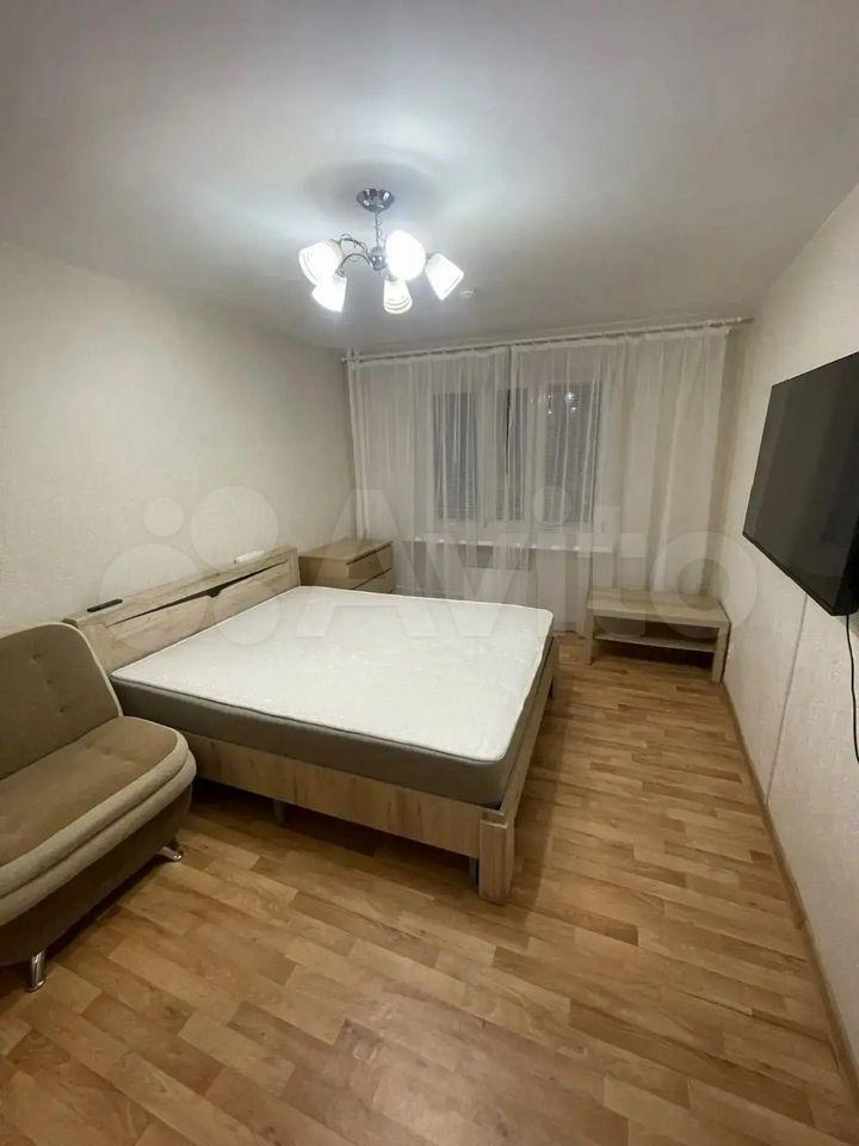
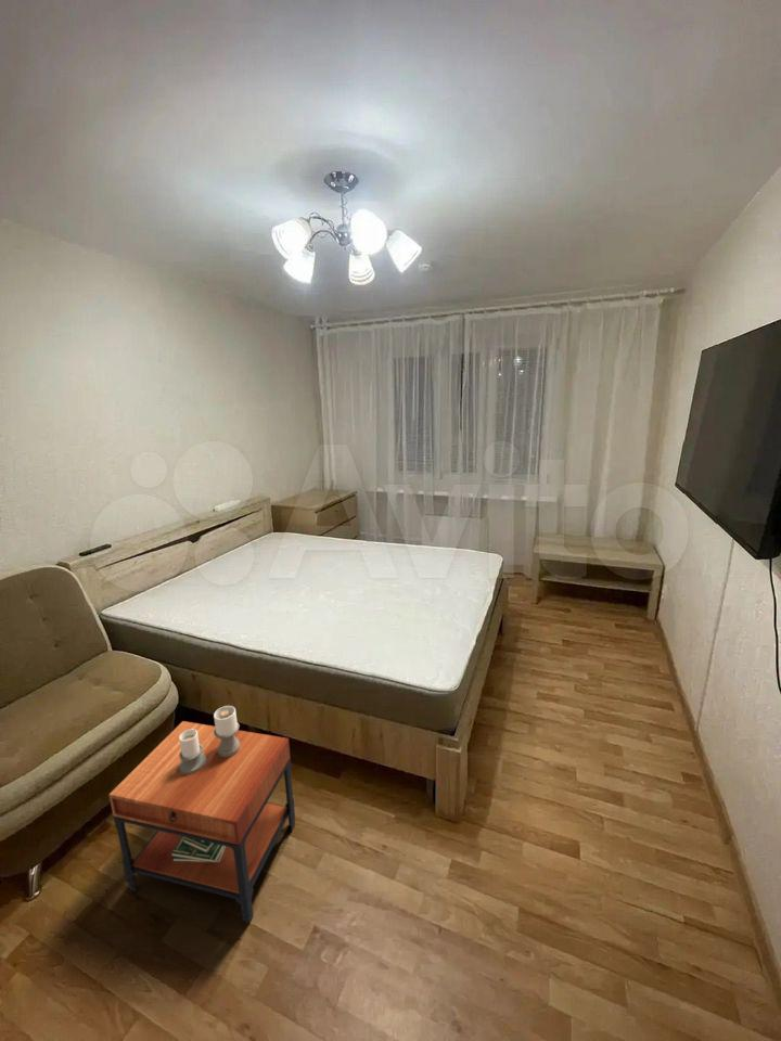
+ side table [108,705,296,924]
